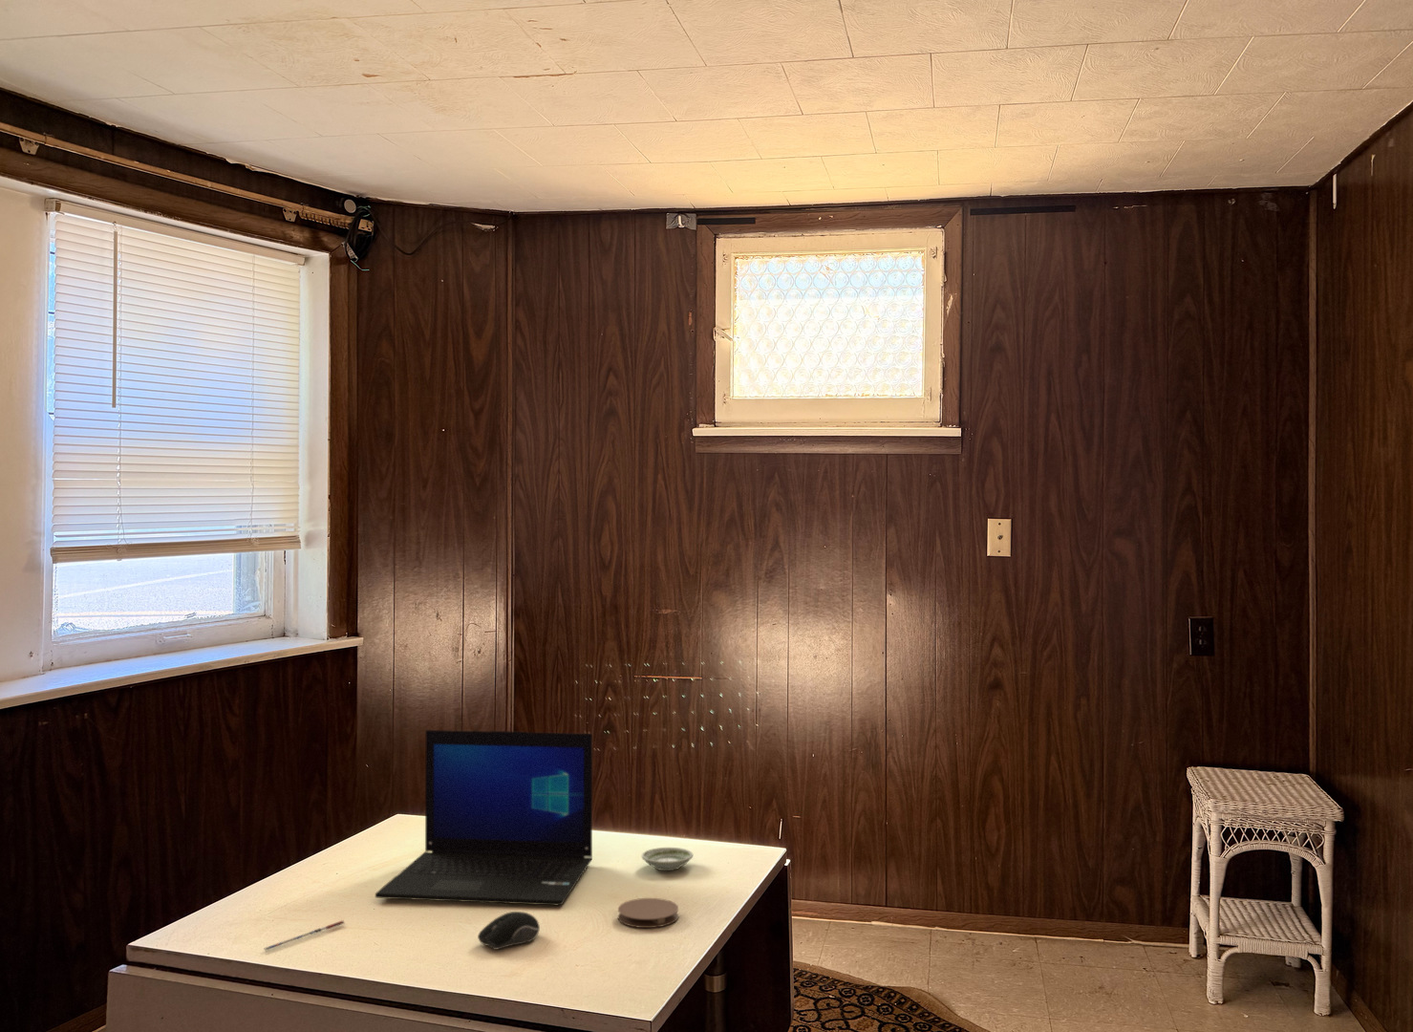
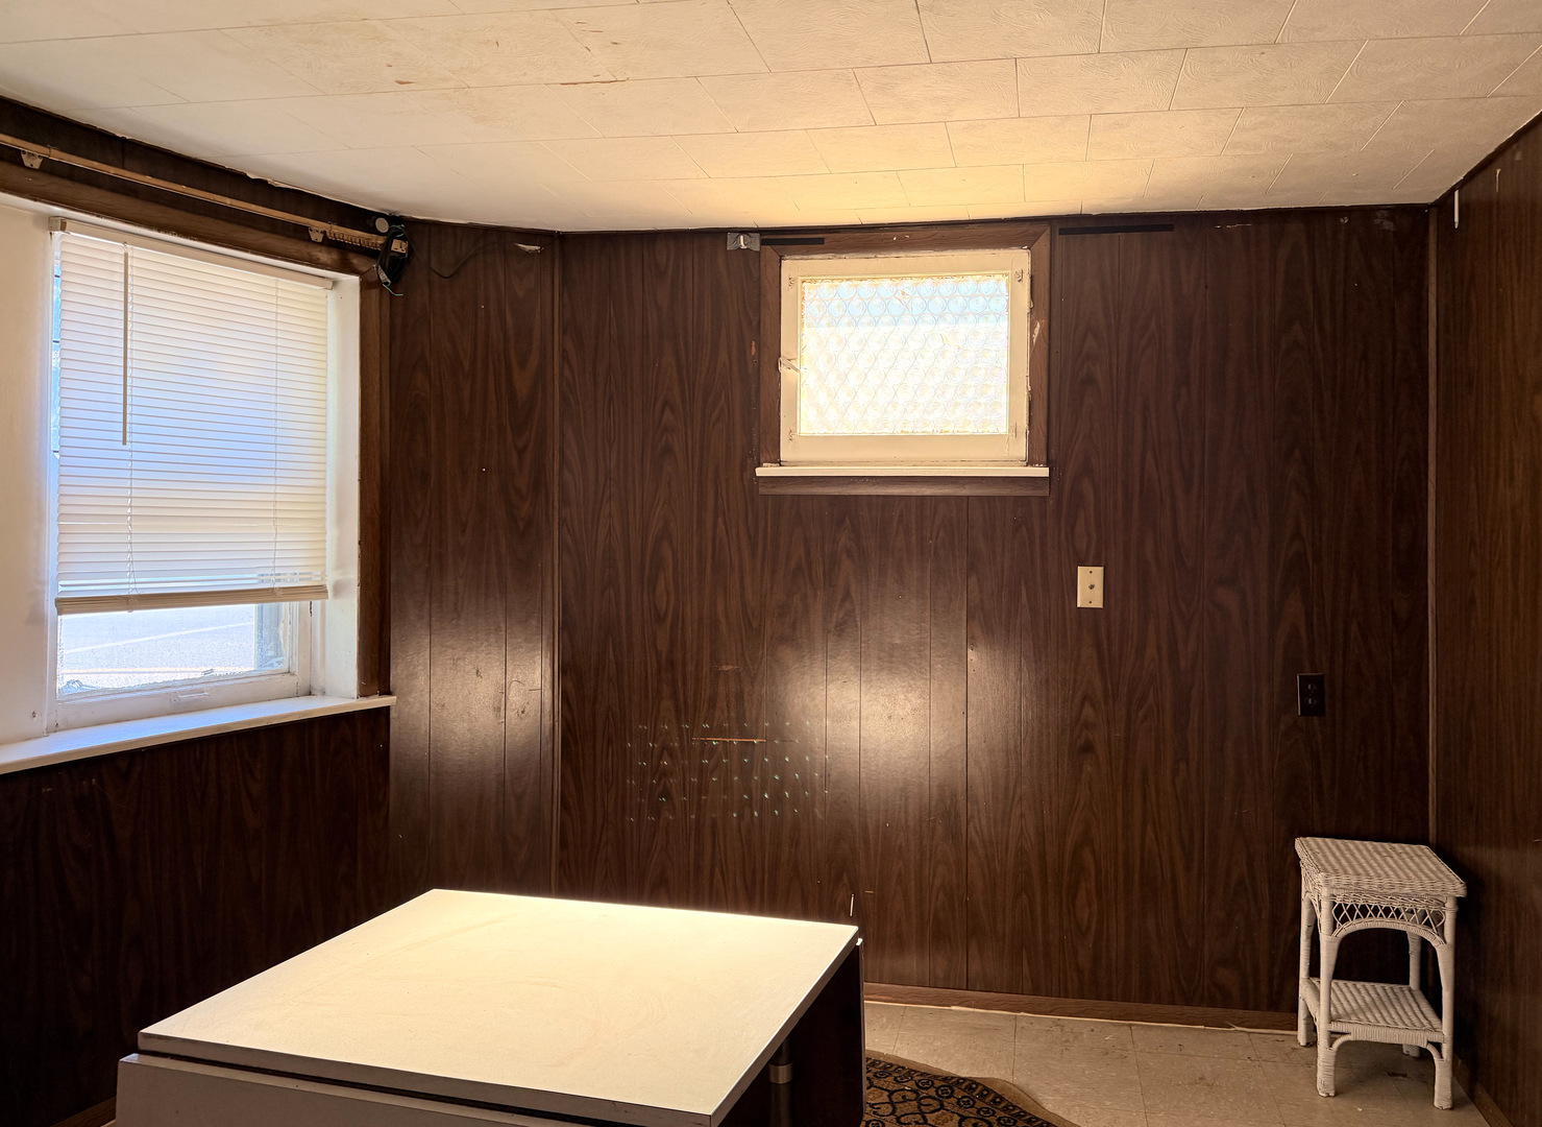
- pen [262,920,346,952]
- coaster [618,897,679,929]
- computer mouse [477,910,541,951]
- laptop [374,729,594,906]
- saucer [641,847,693,872]
